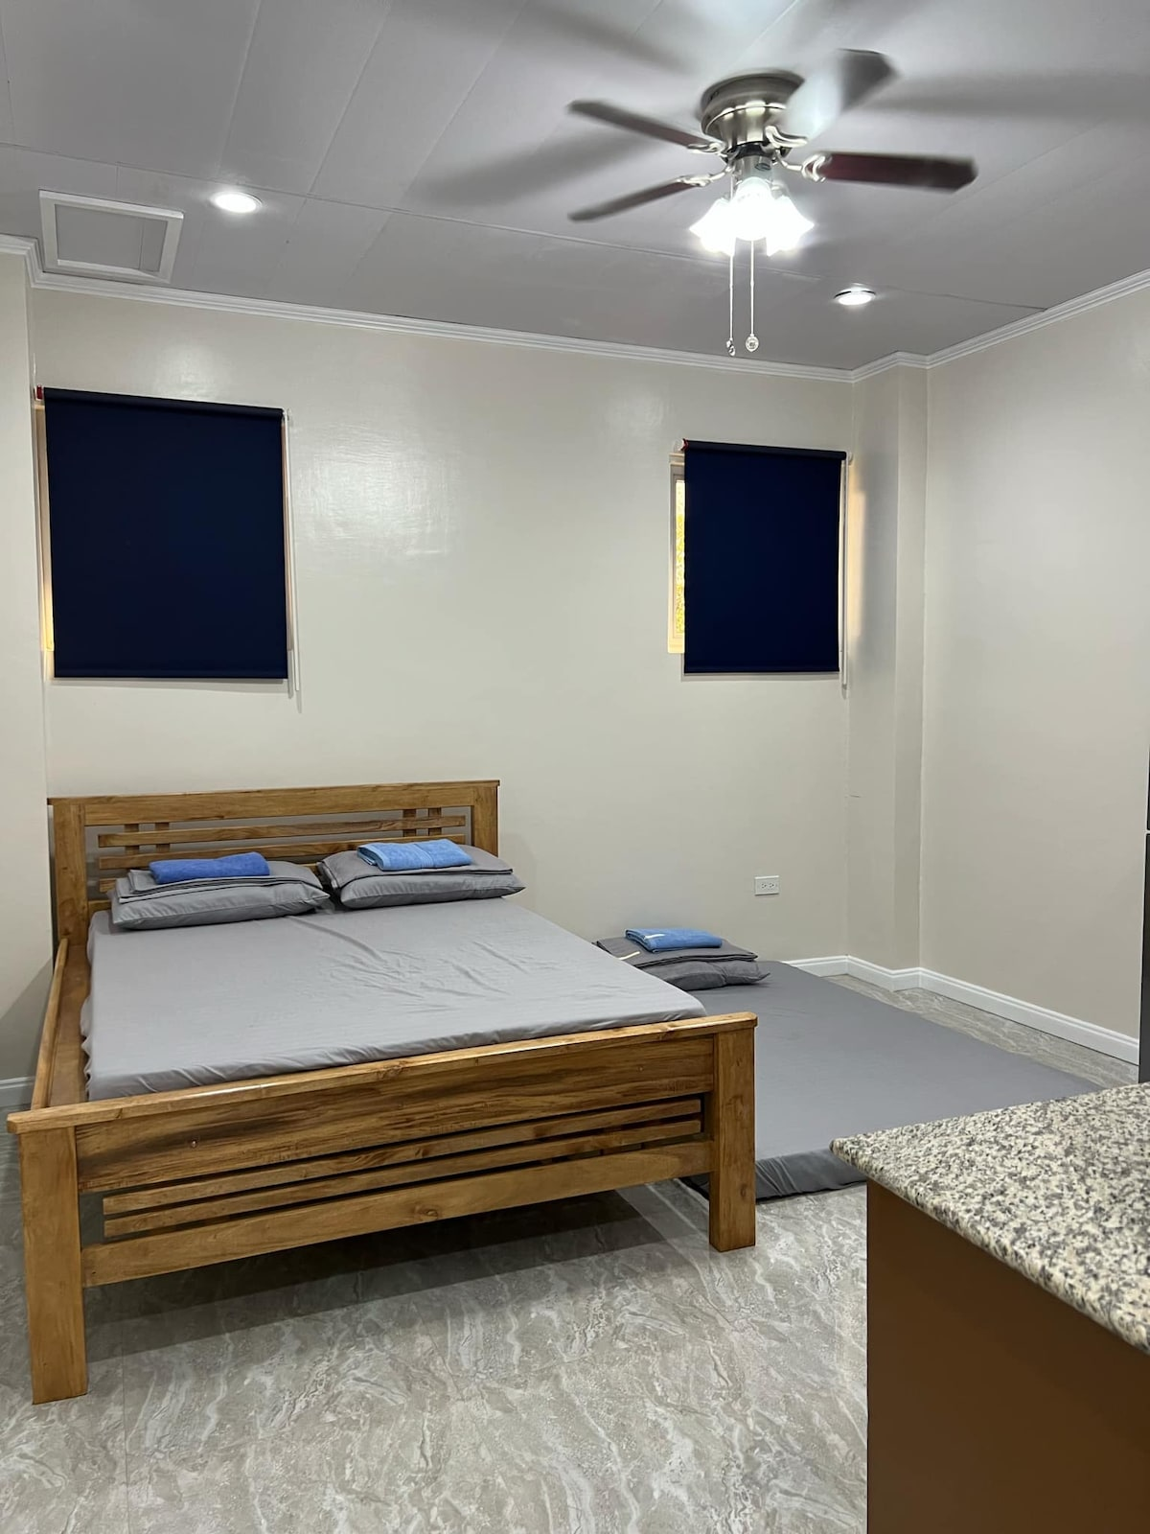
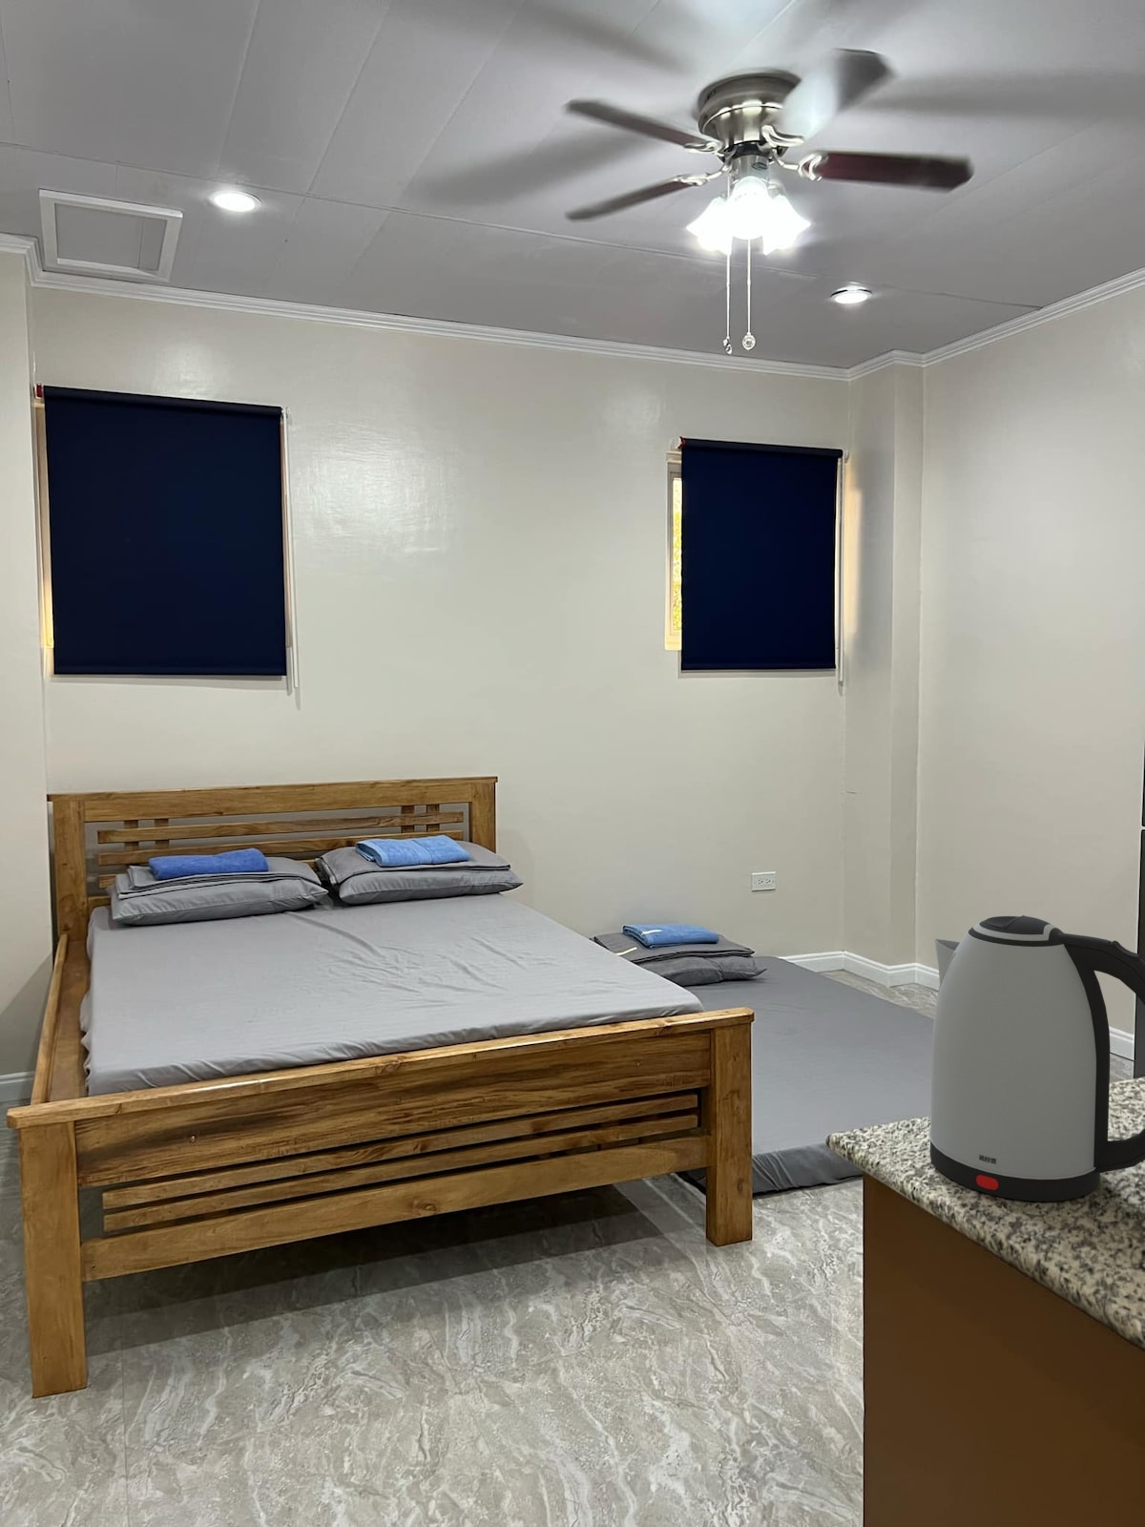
+ kettle [927,914,1145,1202]
